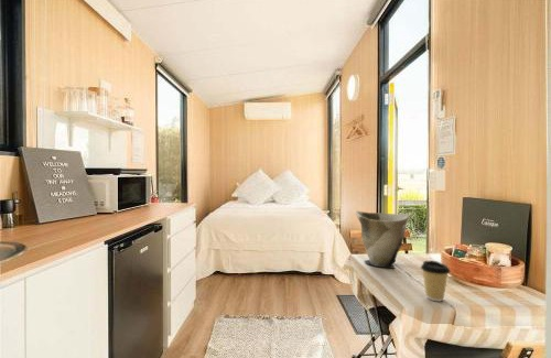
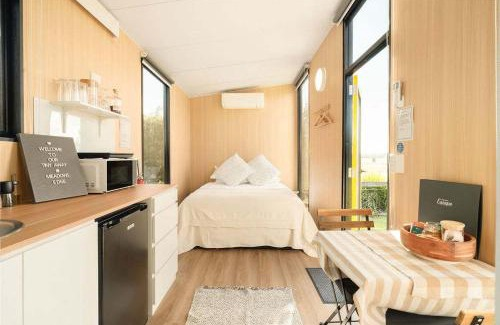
- coffee cup [420,260,451,302]
- vase [354,209,410,270]
